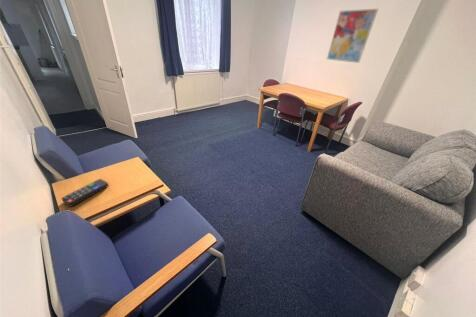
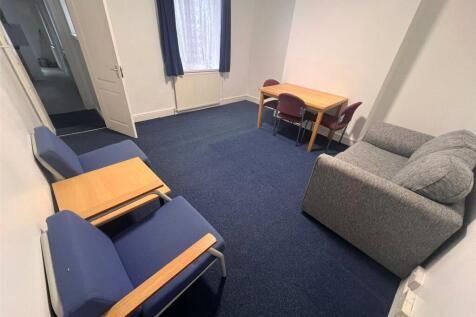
- wall art [326,8,379,64]
- remote control [60,178,110,208]
